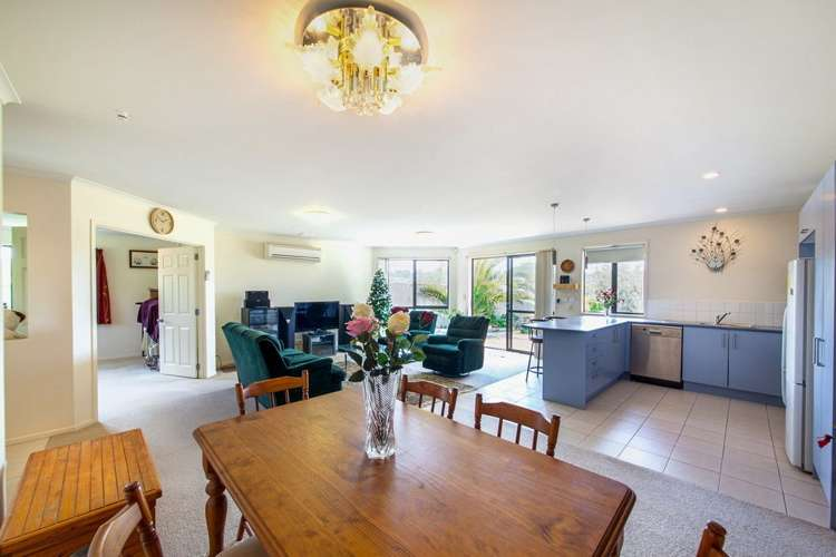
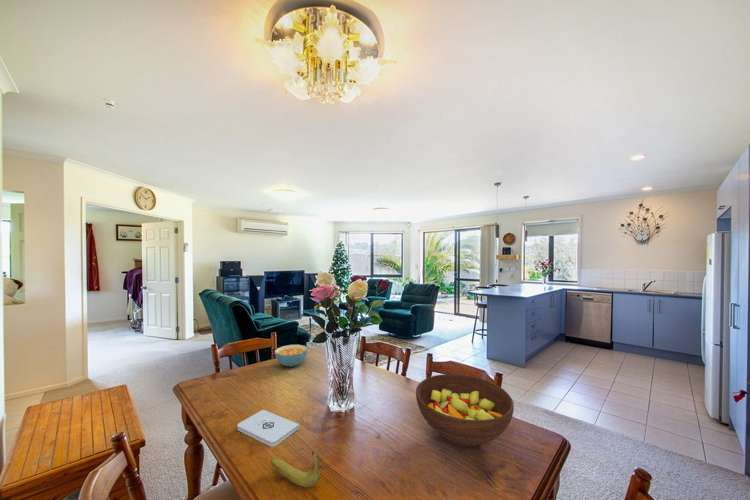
+ fruit bowl [415,373,515,448]
+ notepad [236,409,300,447]
+ cereal bowl [274,344,309,368]
+ banana [270,449,321,488]
